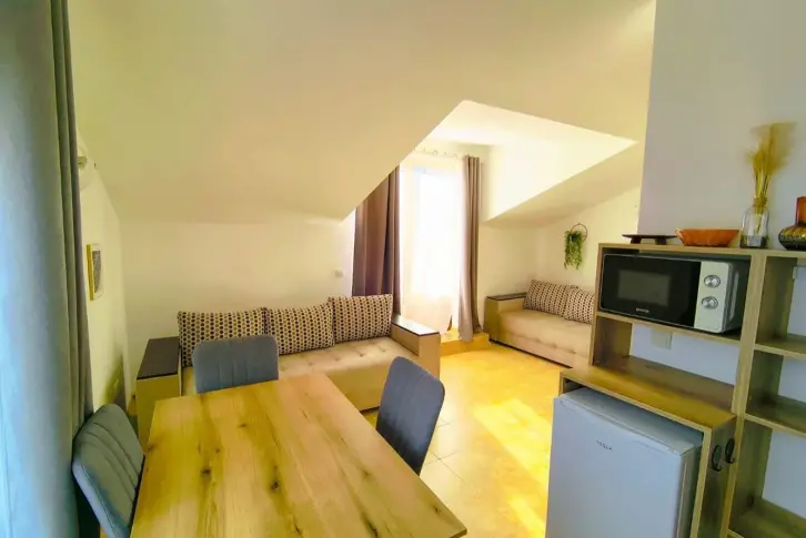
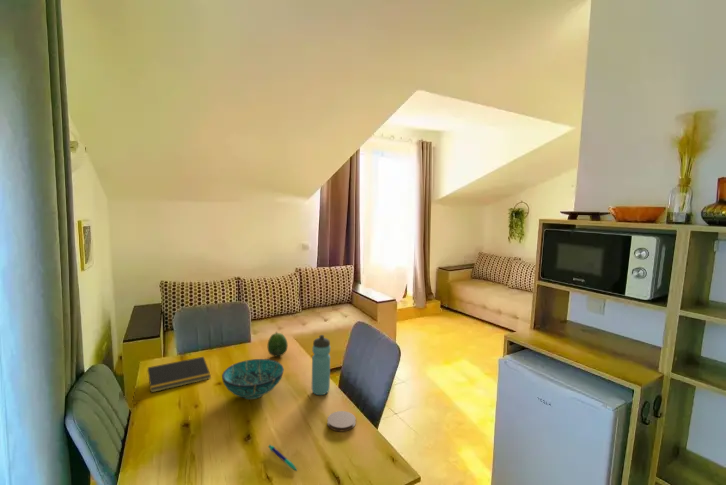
+ bowl [221,358,285,400]
+ water bottle [311,334,331,396]
+ fruit [267,331,289,357]
+ pen [267,444,298,471]
+ notepad [145,356,212,394]
+ coaster [326,410,357,432]
